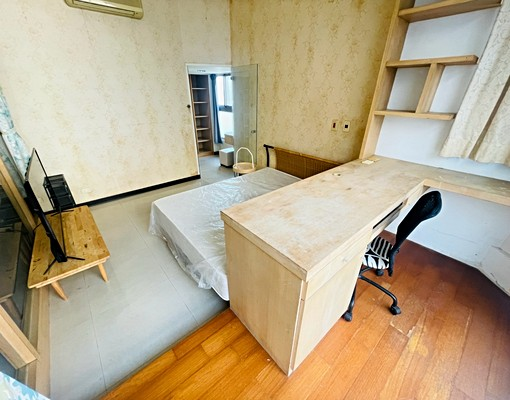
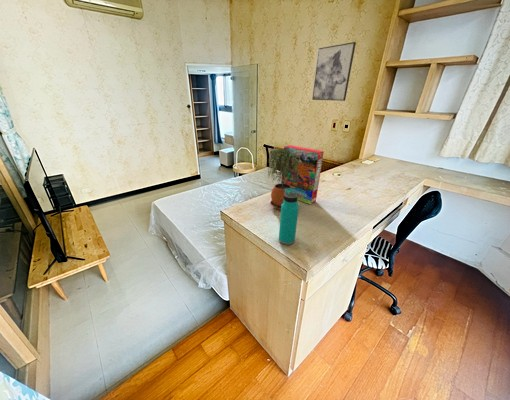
+ cereal box [280,144,325,206]
+ potted plant [267,148,298,210]
+ water bottle [278,188,300,246]
+ wall art [311,41,357,102]
